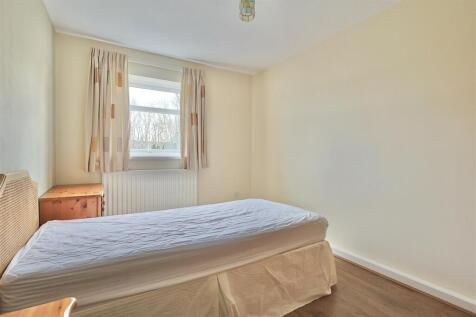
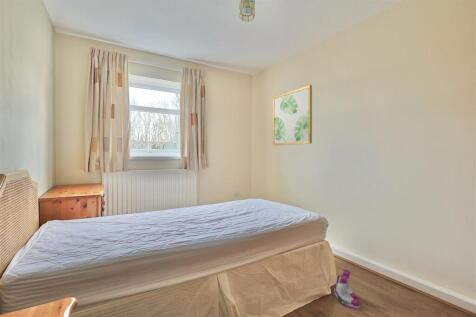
+ boots [333,268,361,311]
+ wall art [272,84,313,146]
